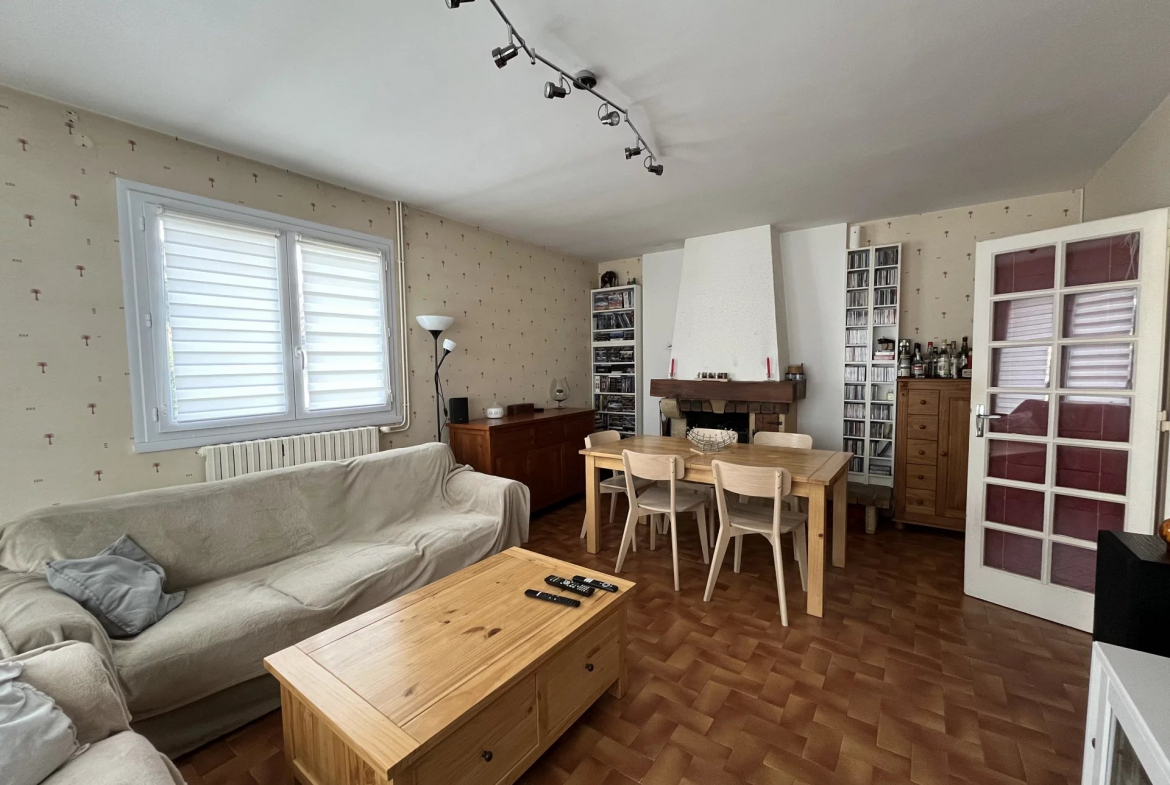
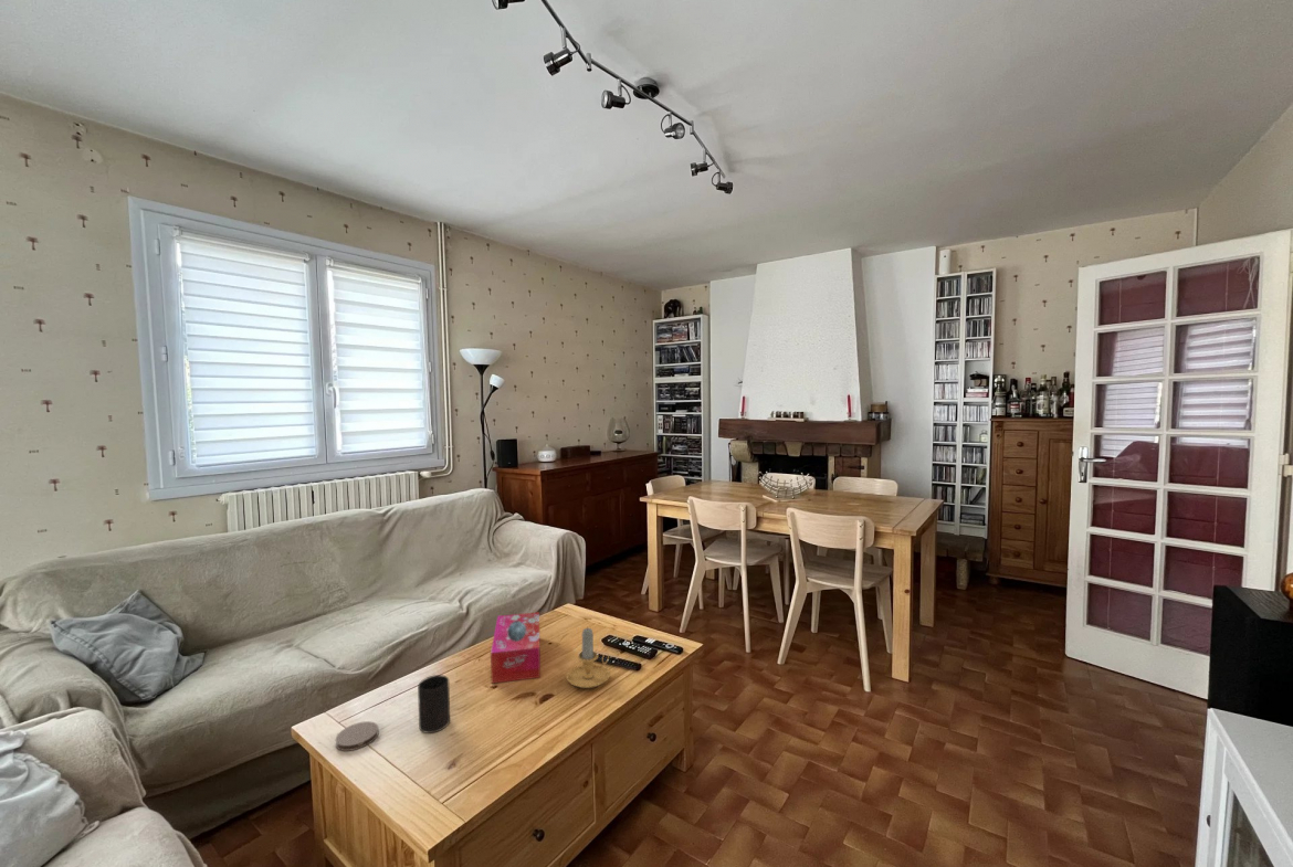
+ cup [417,674,451,734]
+ coaster [335,720,379,752]
+ tissue box [490,611,542,685]
+ candle [566,627,611,689]
